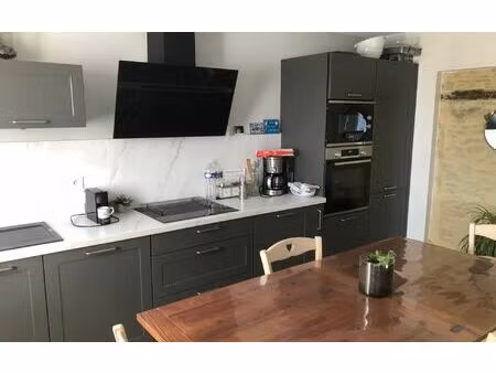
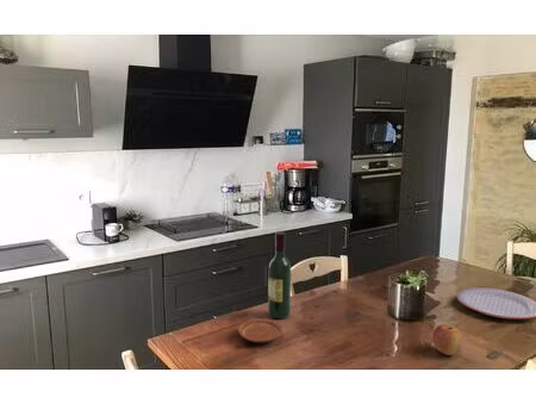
+ plate [456,286,536,320]
+ plate [237,317,283,343]
+ apple [431,323,463,356]
+ wine bottle [267,230,292,320]
